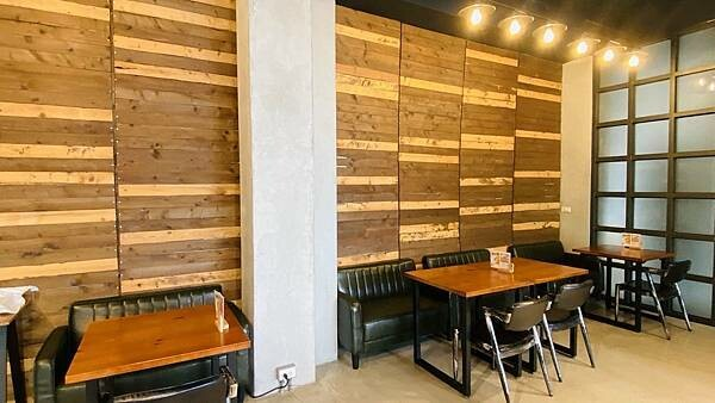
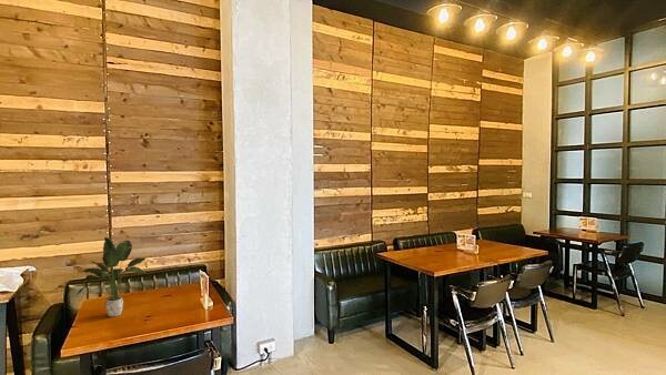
+ potted plant [75,236,147,318]
